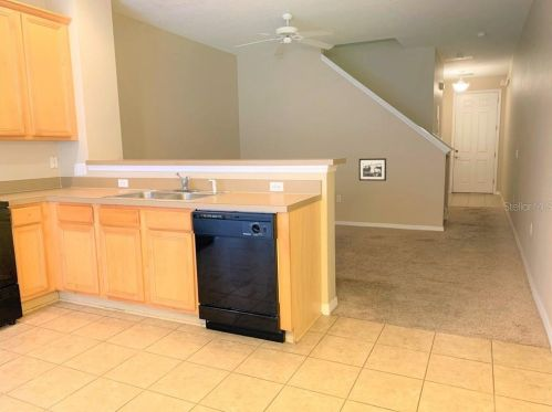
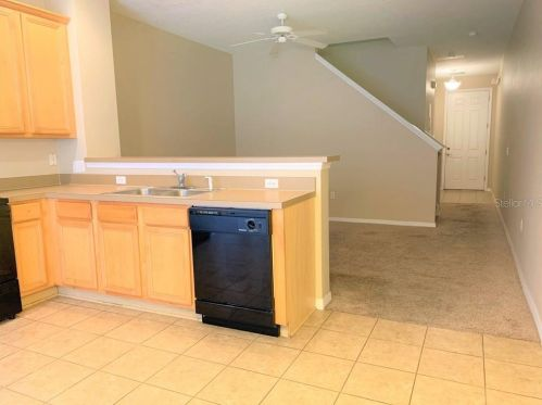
- picture frame [358,157,387,182]
